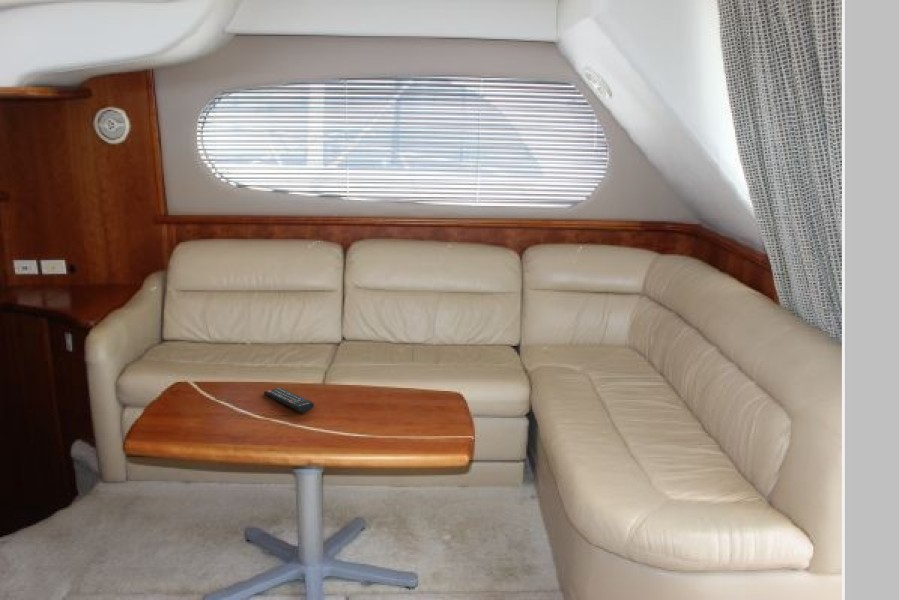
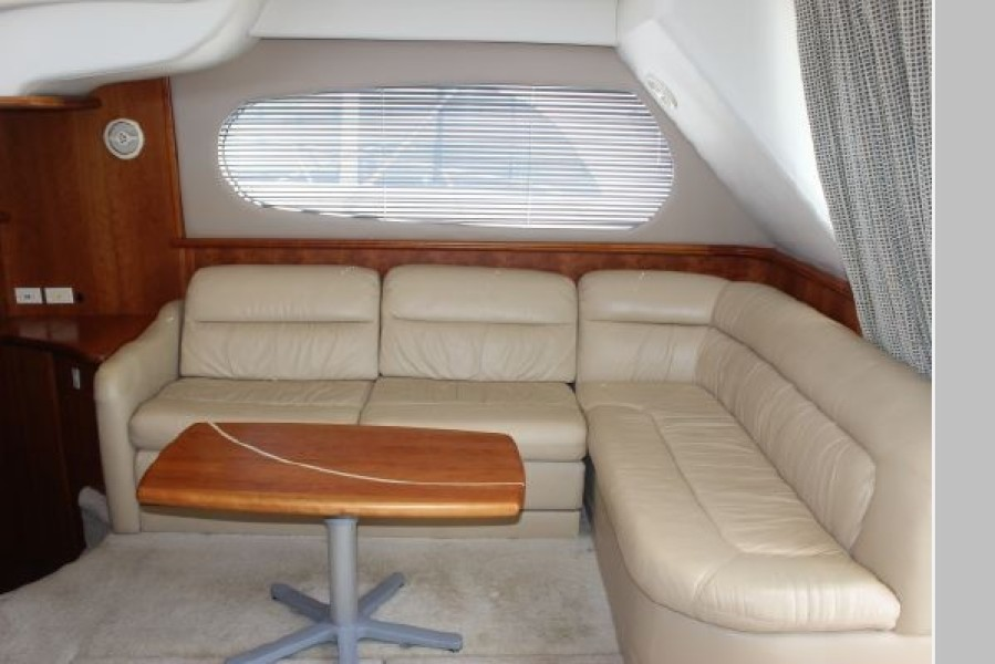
- remote control [263,387,315,413]
